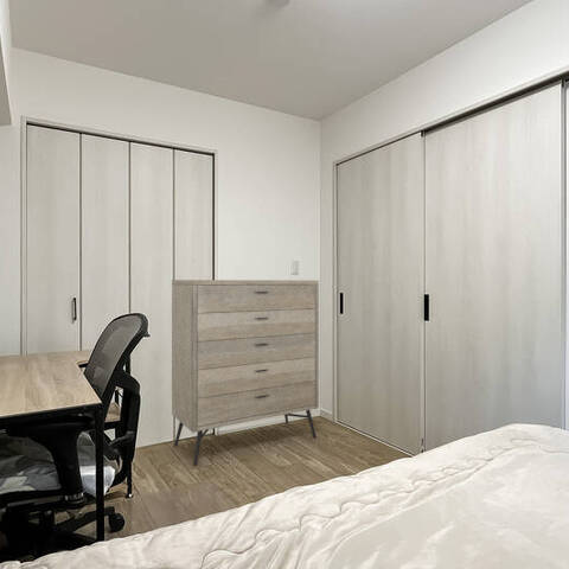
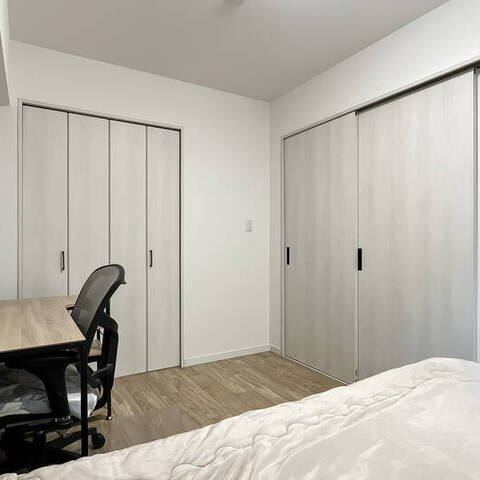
- dresser [171,279,320,467]
